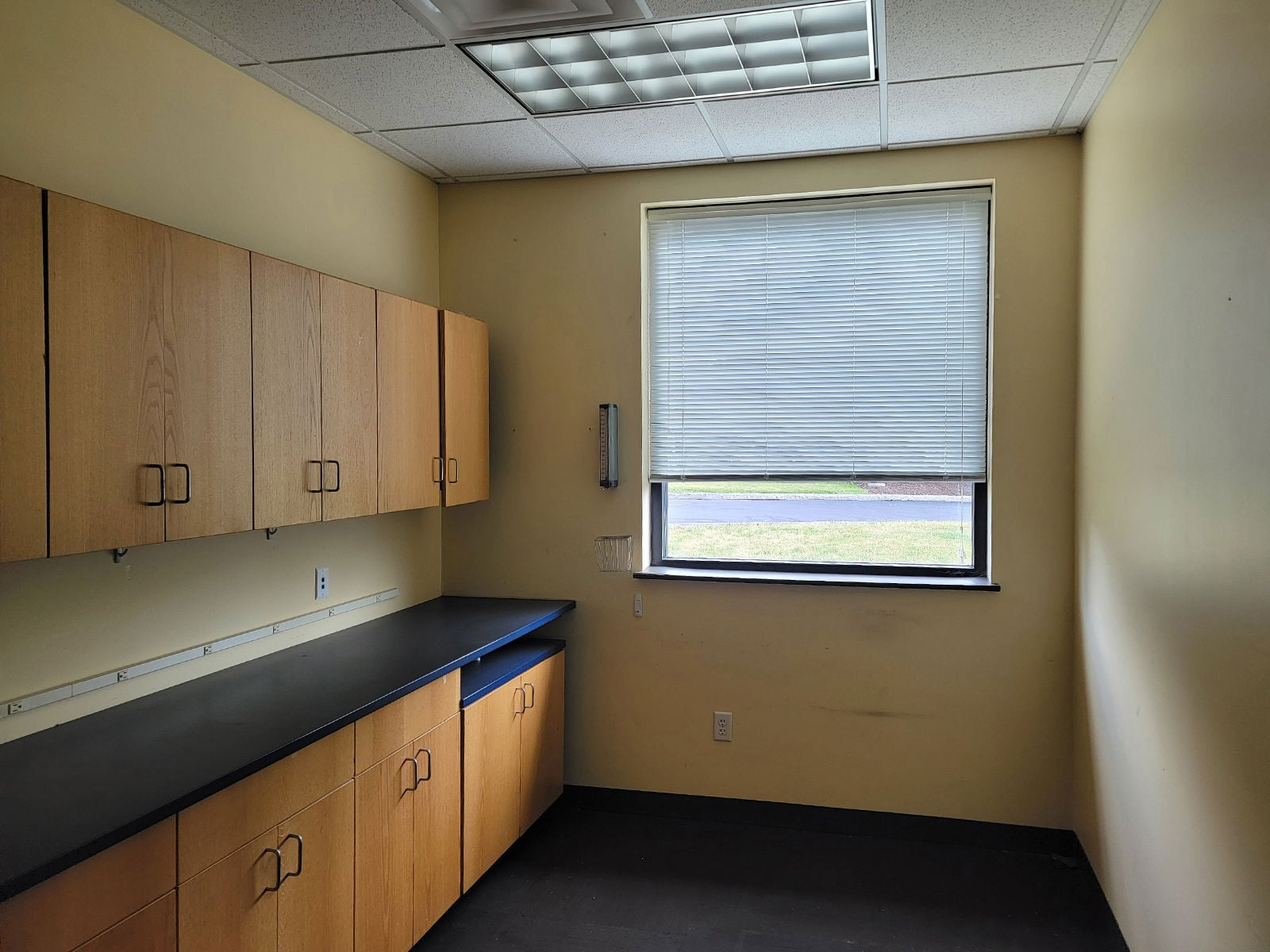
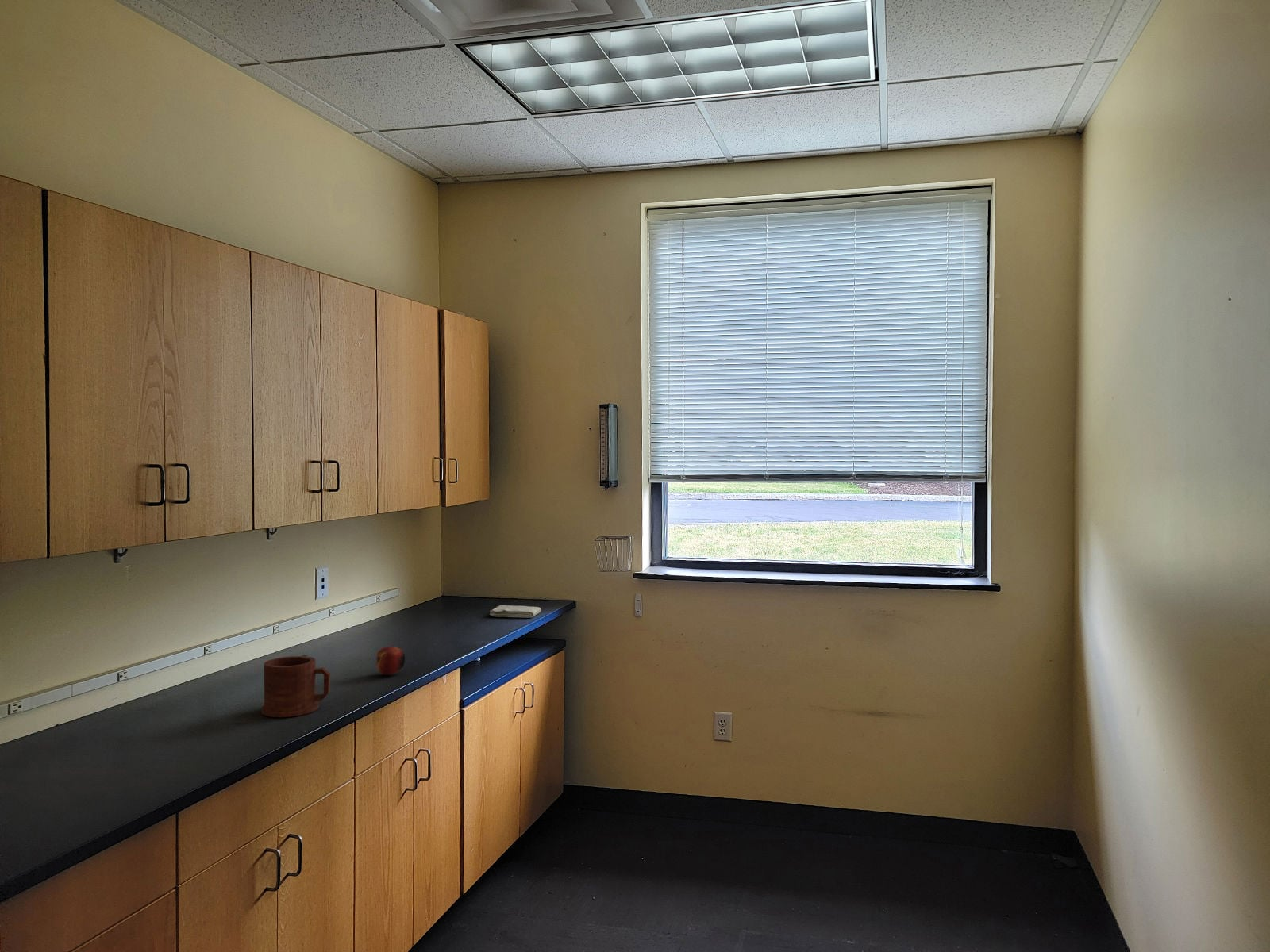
+ washcloth [489,605,541,619]
+ apple [375,646,406,676]
+ mug [260,655,331,718]
